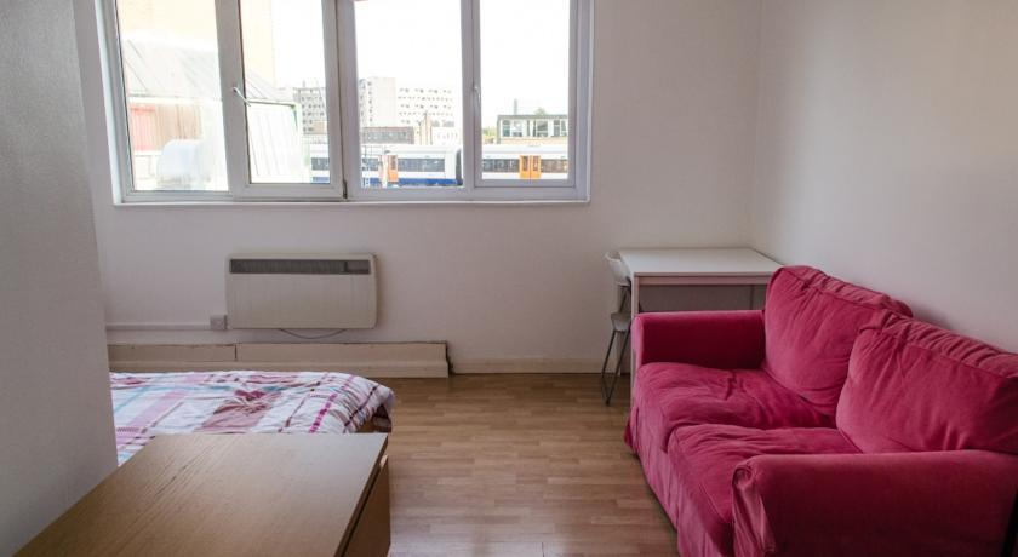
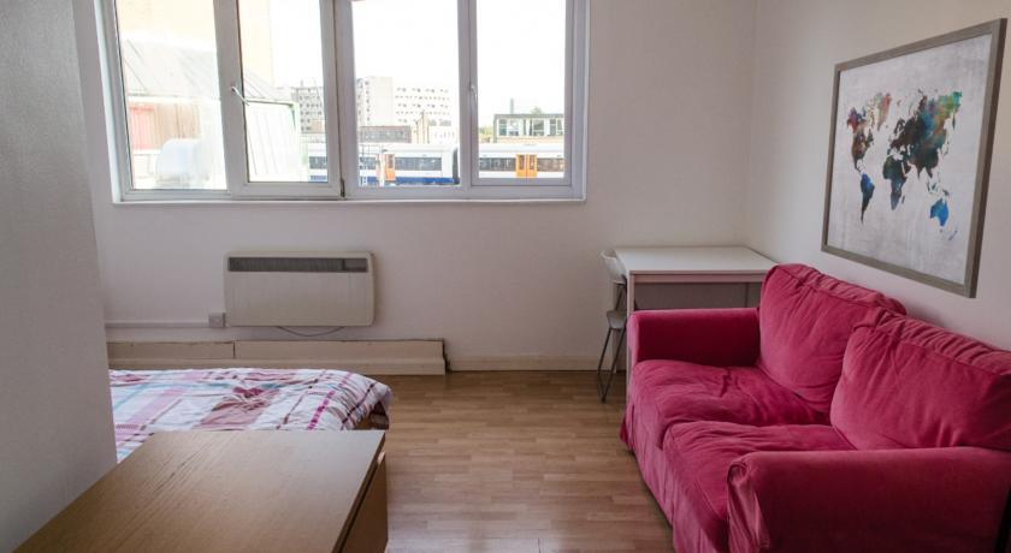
+ wall art [820,17,1009,299]
